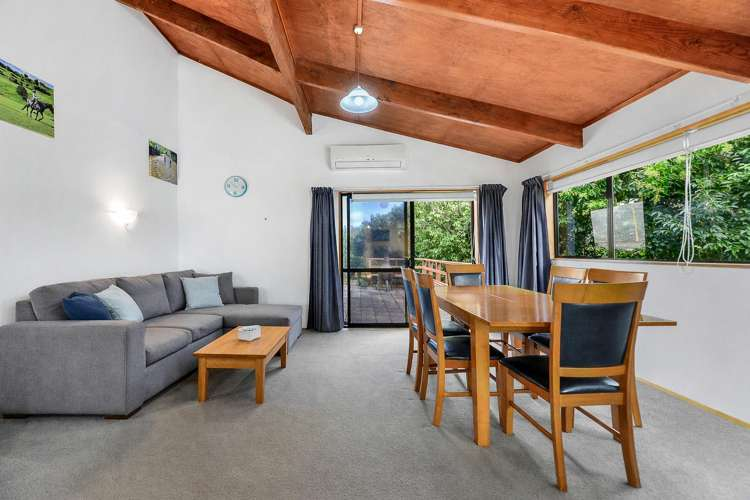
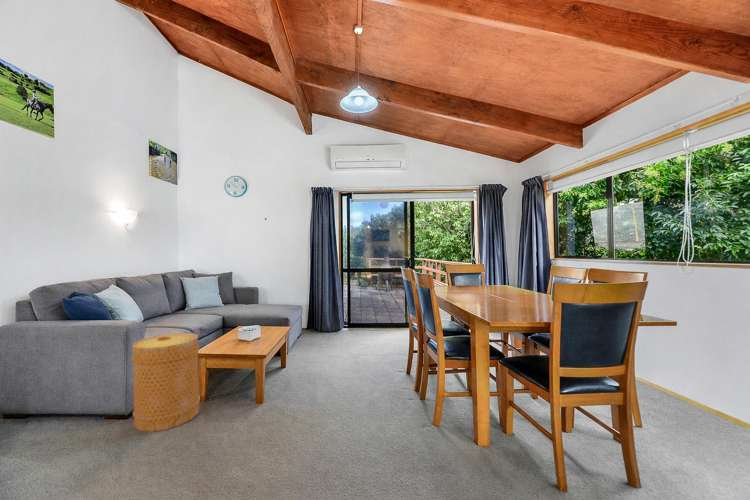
+ basket [131,332,201,433]
